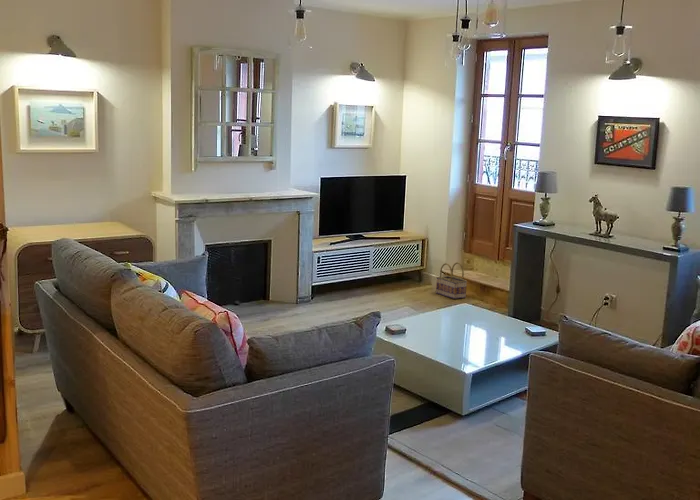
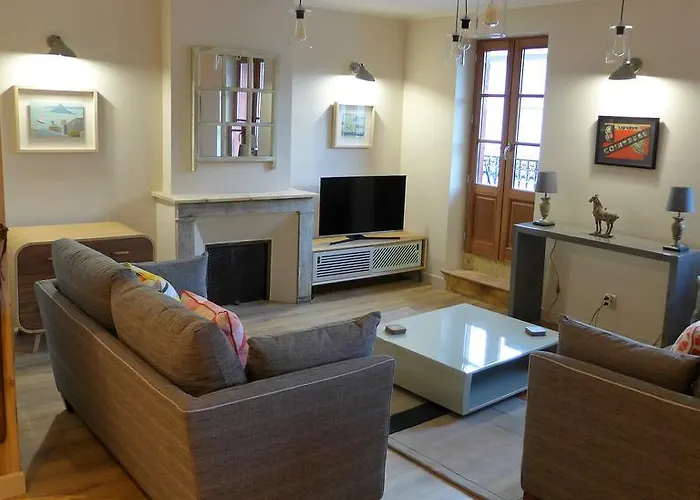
- basket [435,261,468,300]
